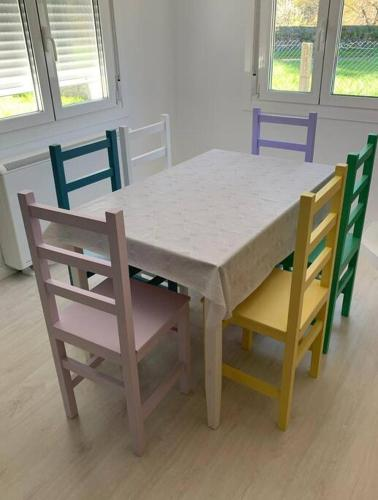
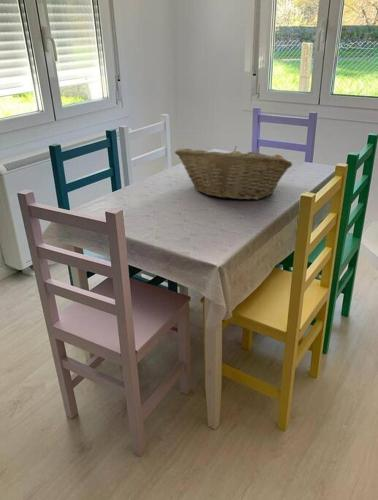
+ fruit basket [174,147,293,201]
